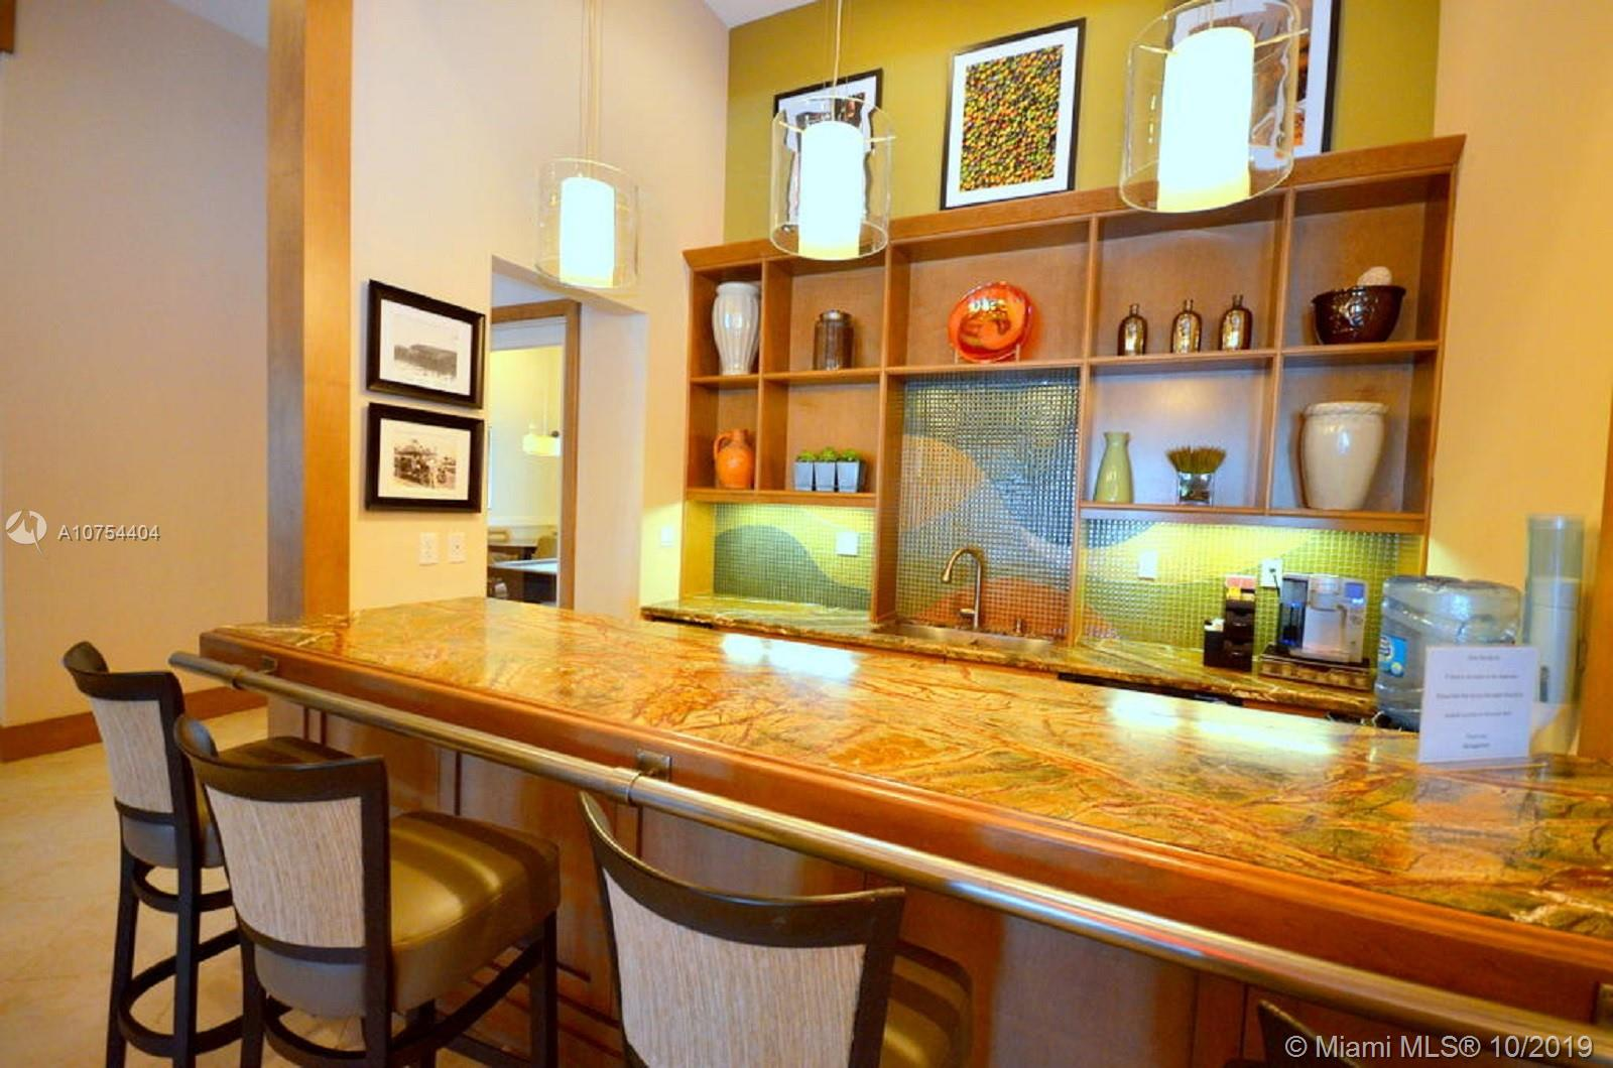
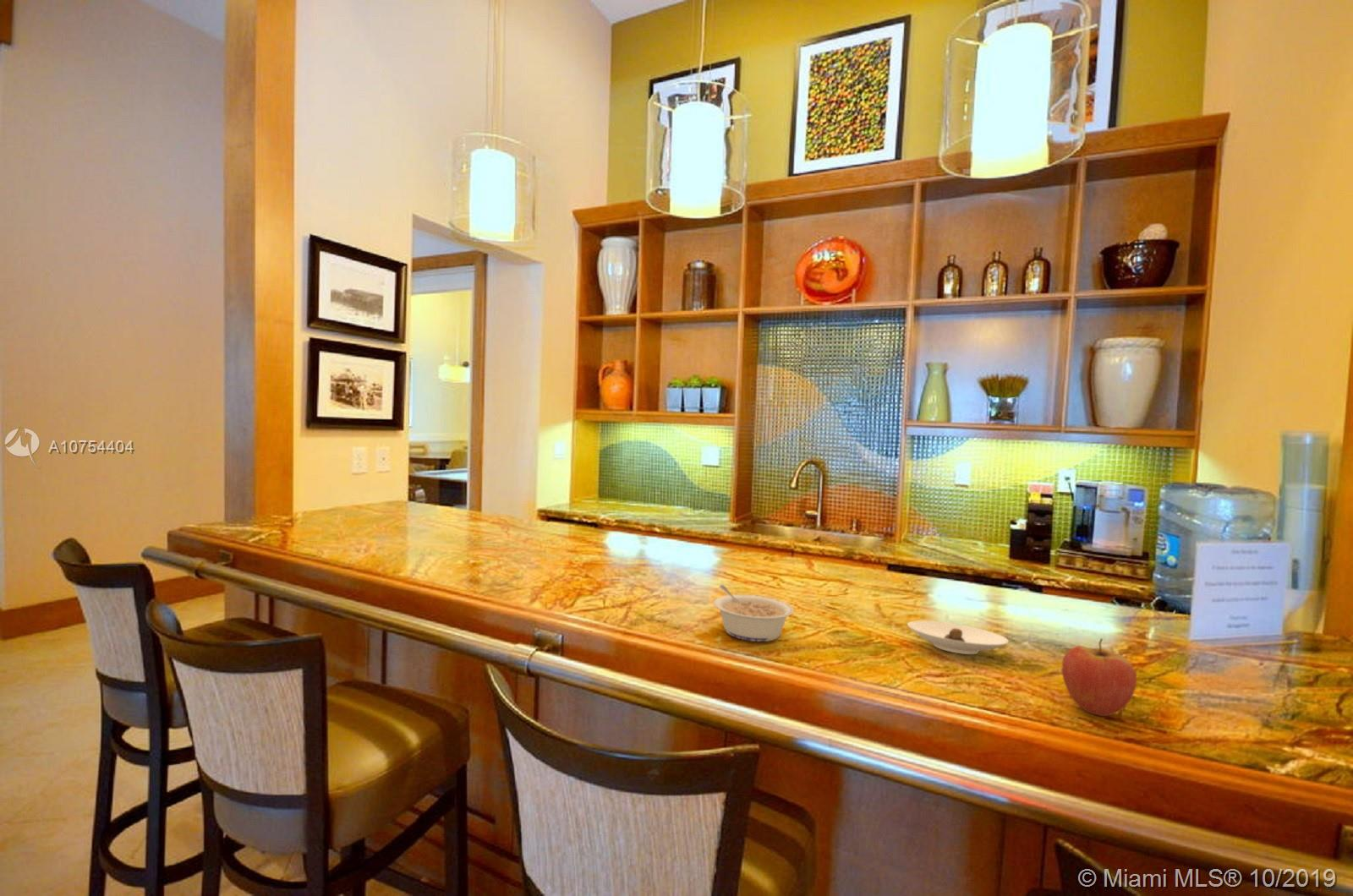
+ fruit [1061,637,1137,717]
+ legume [713,584,795,642]
+ saucer [907,620,1010,655]
